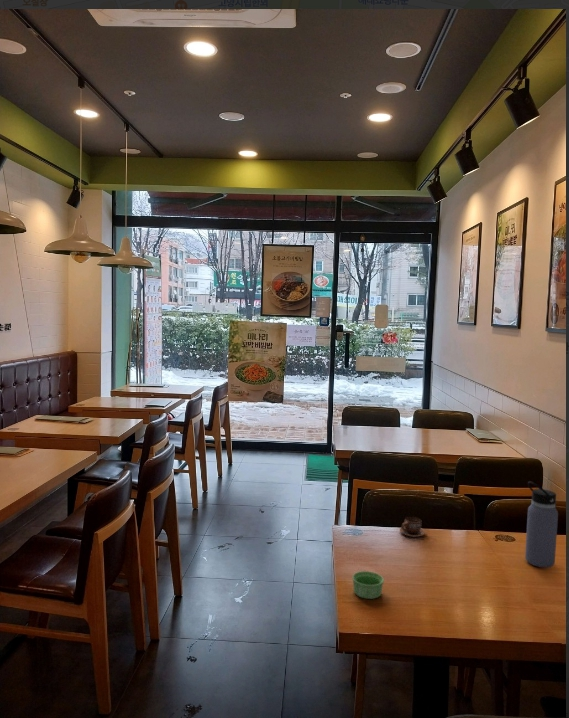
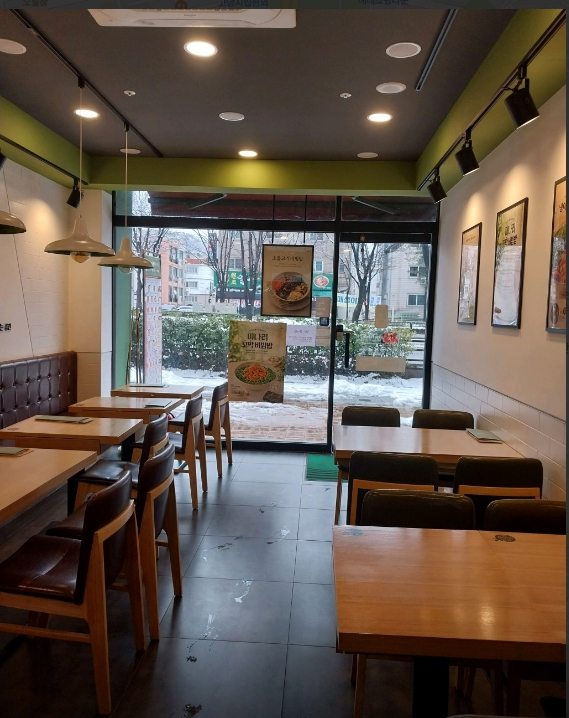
- cup [399,516,426,538]
- water bottle [524,480,559,569]
- ramekin [351,570,385,600]
